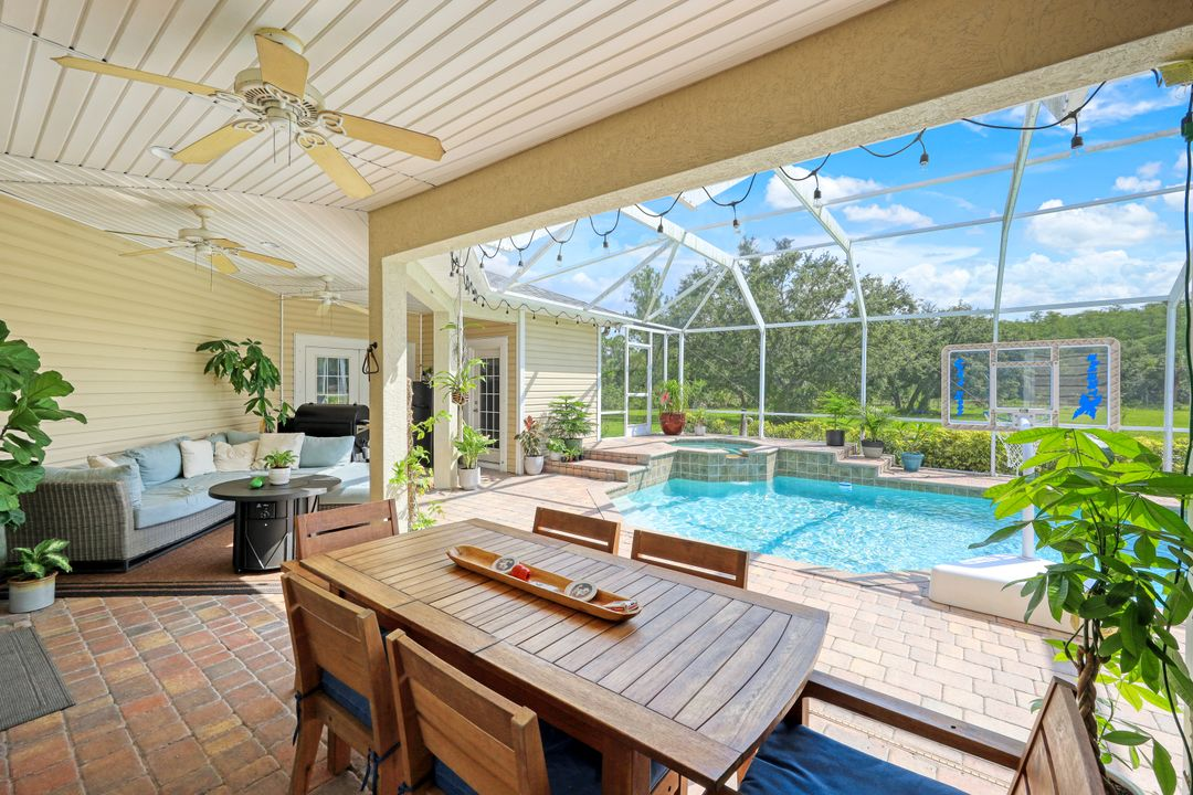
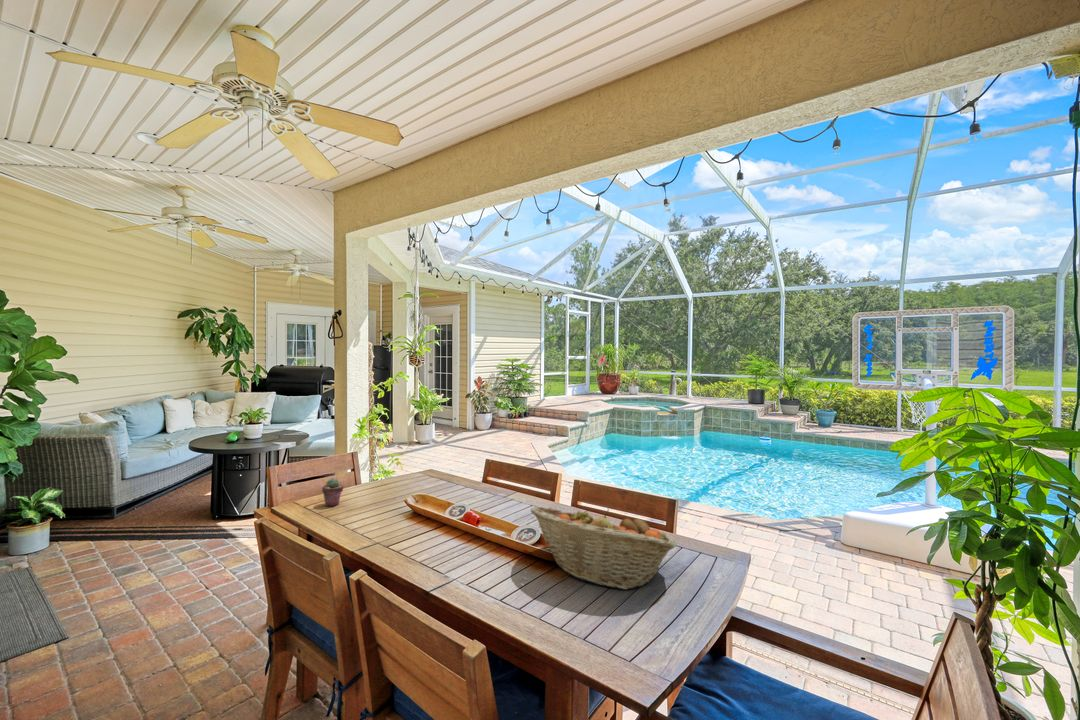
+ fruit basket [530,505,677,591]
+ potted succulent [321,477,344,507]
